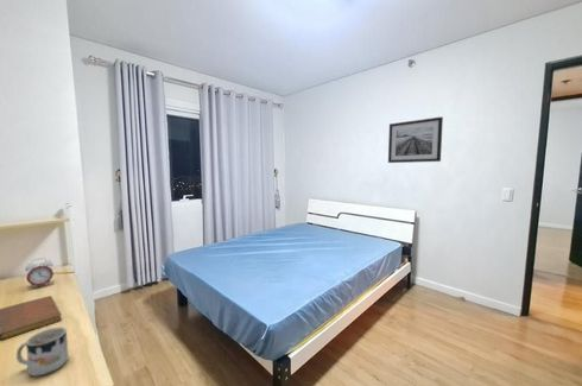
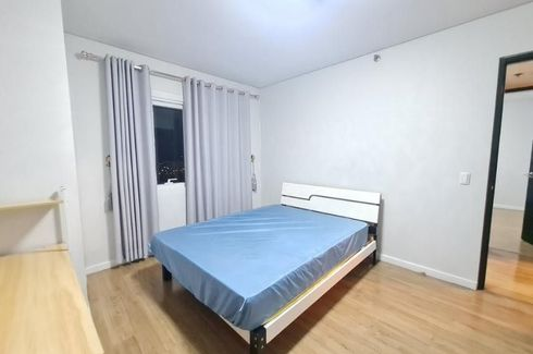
- wall art [387,115,444,164]
- mug [15,325,70,378]
- notebook [0,295,63,341]
- alarm clock [24,257,55,291]
